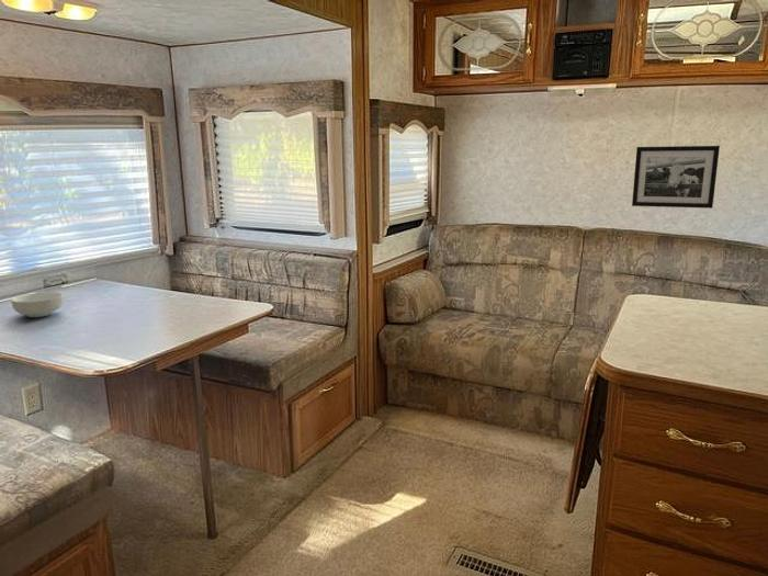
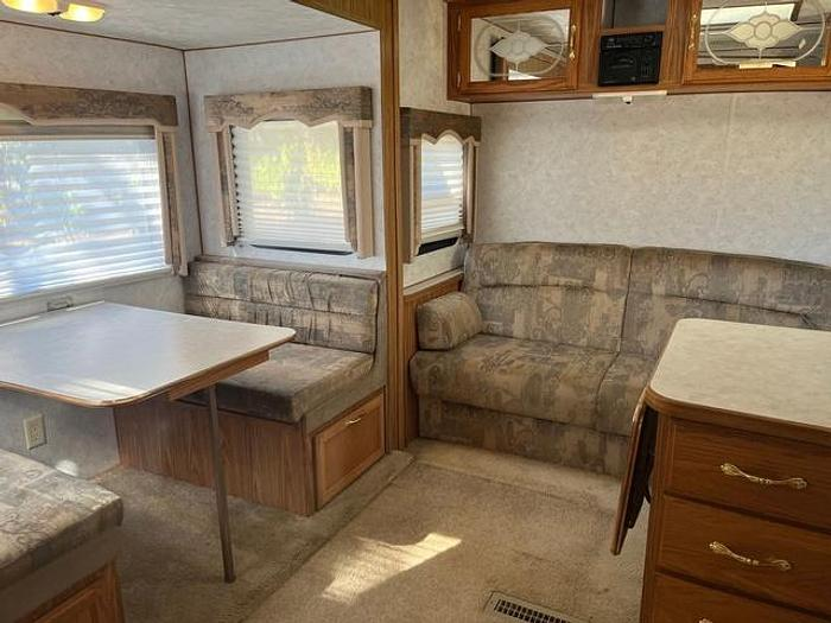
- cereal bowl [10,291,64,318]
- picture frame [631,145,721,210]
